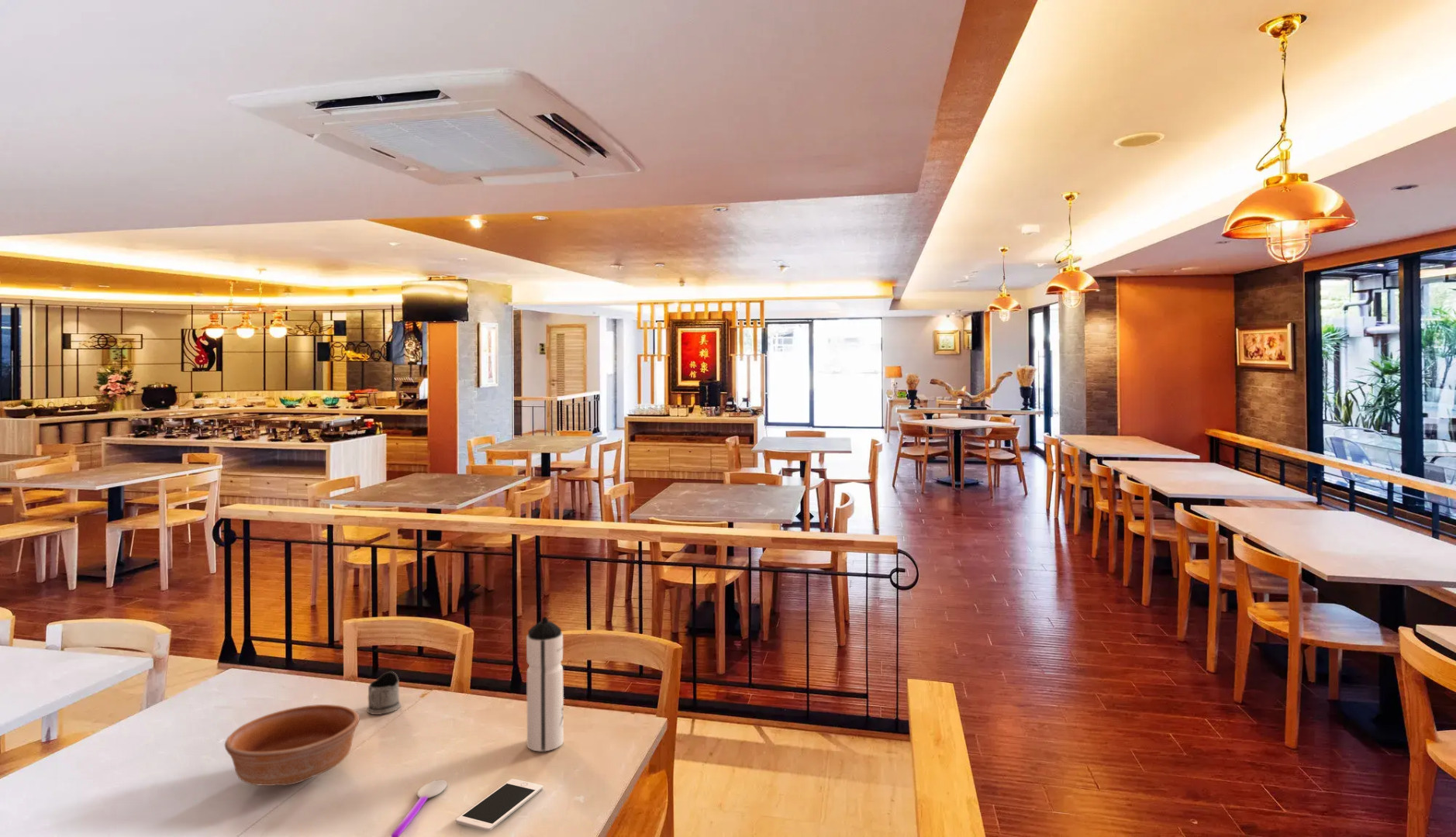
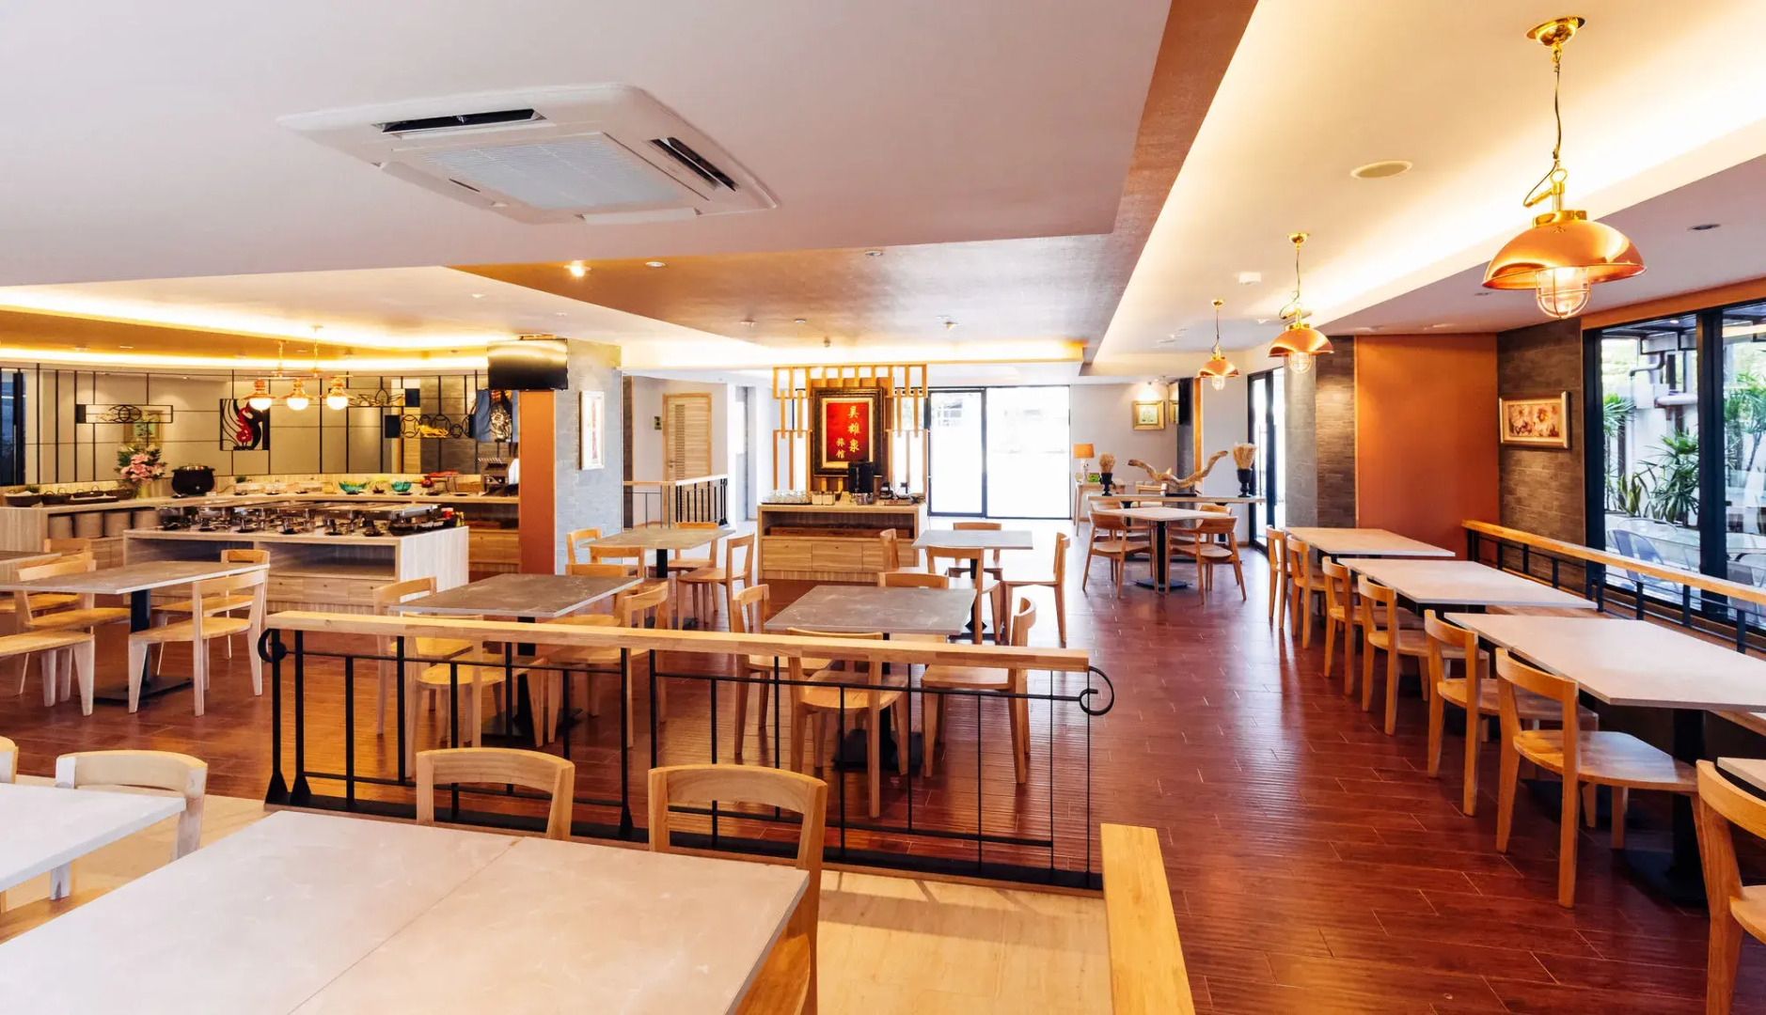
- bowl [224,704,361,787]
- water bottle [526,616,564,752]
- spoon [390,779,448,837]
- tea glass holder [366,671,402,715]
- cell phone [455,778,543,832]
